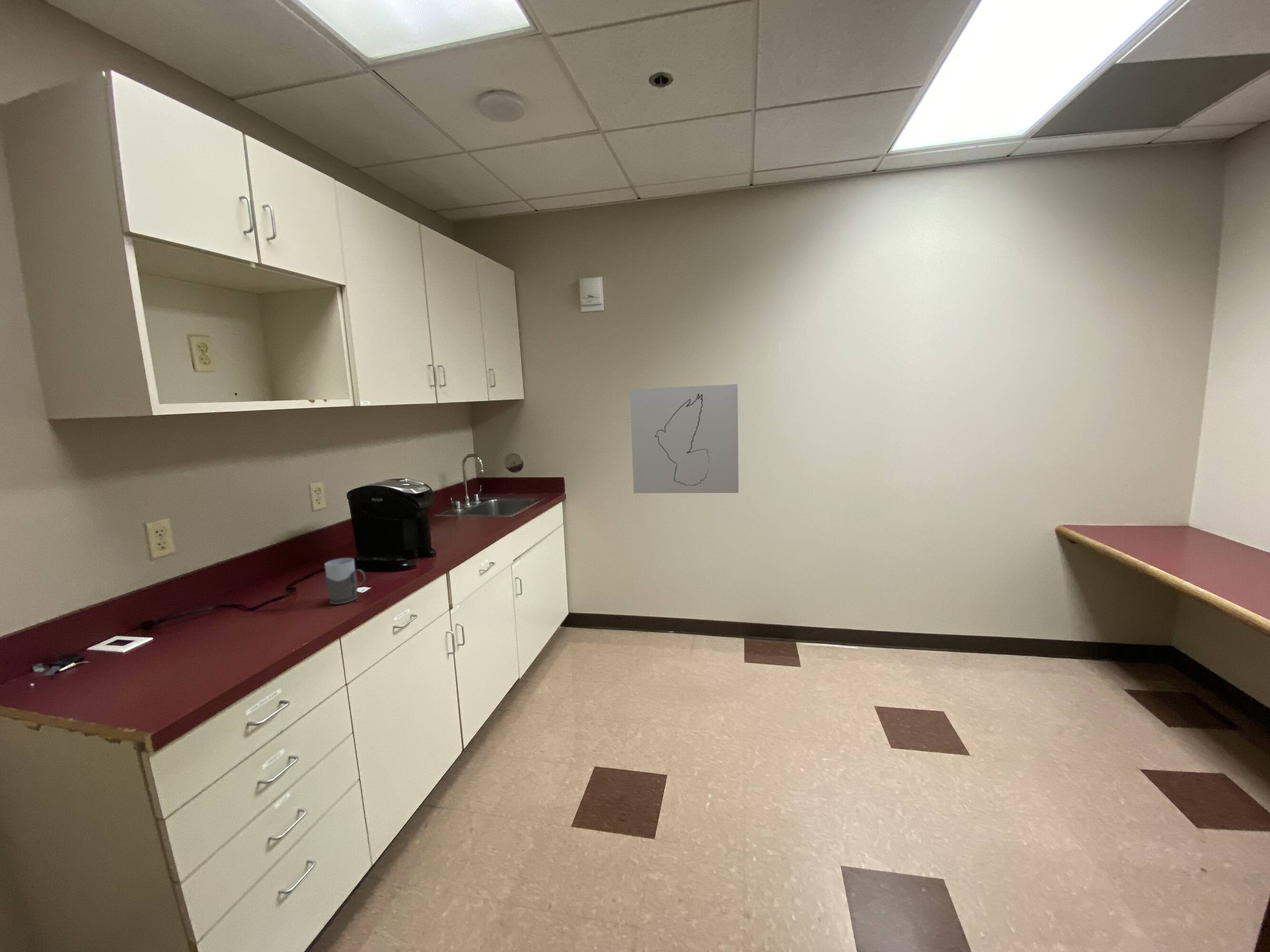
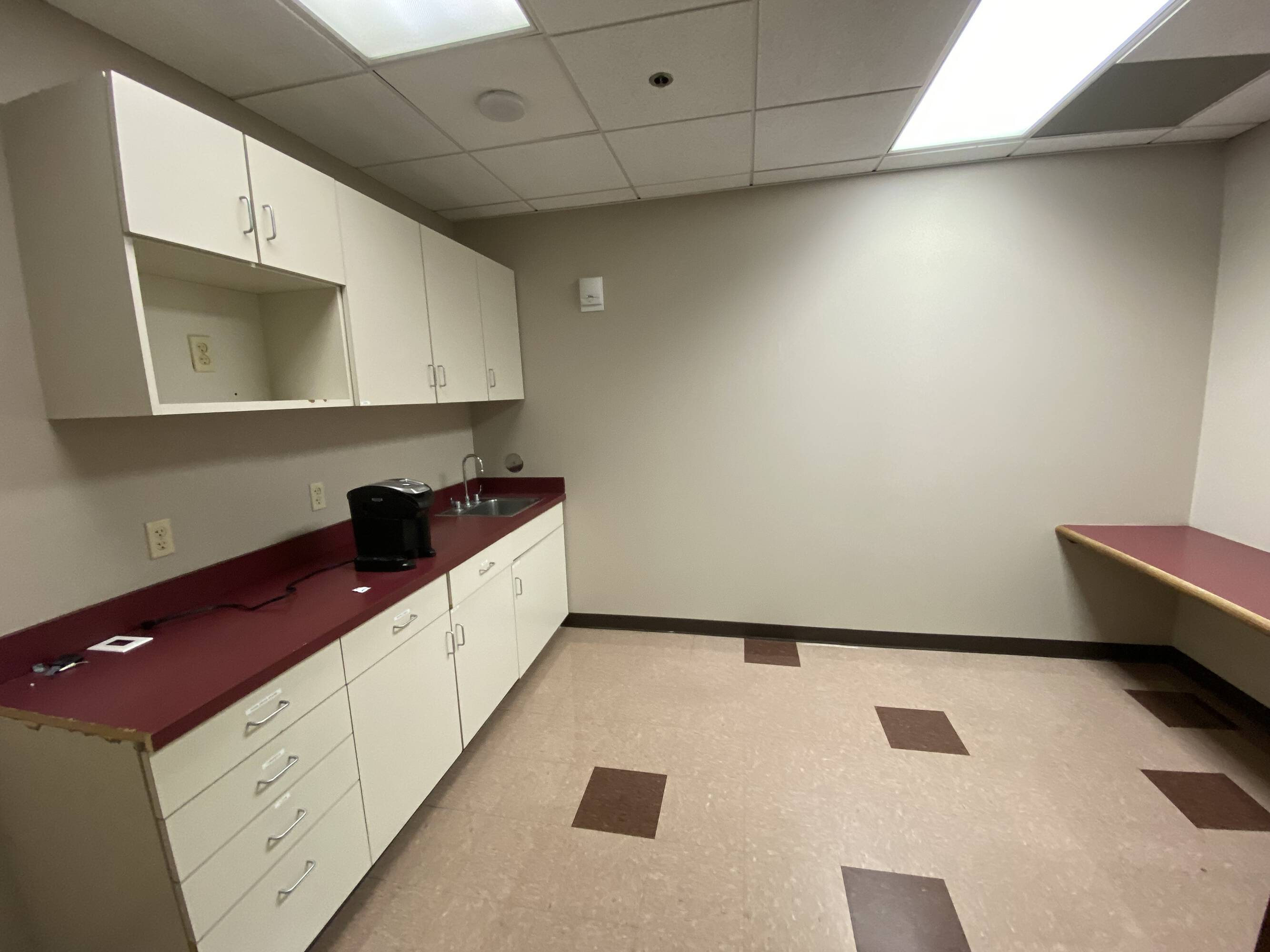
- mug [324,557,366,605]
- wall art [629,384,739,494]
